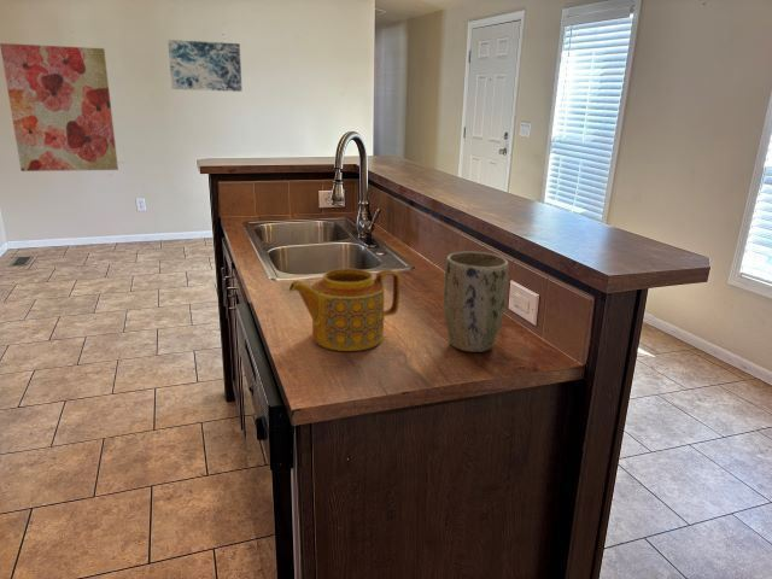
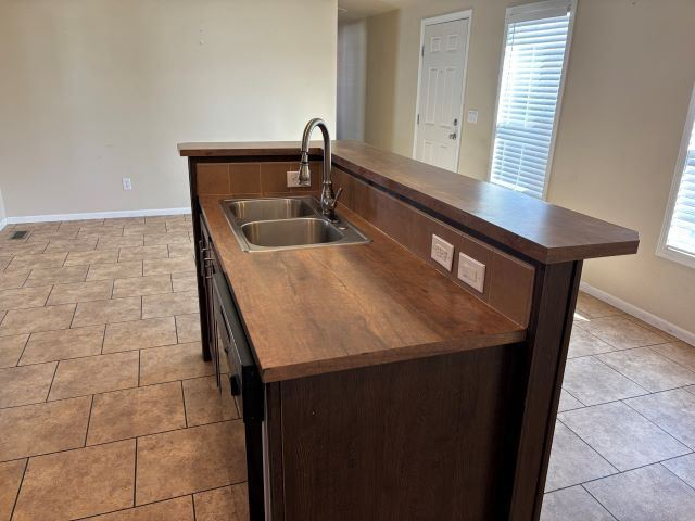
- plant pot [443,251,509,353]
- teapot [288,268,400,352]
- wall art [166,39,242,93]
- wall art [0,42,119,172]
